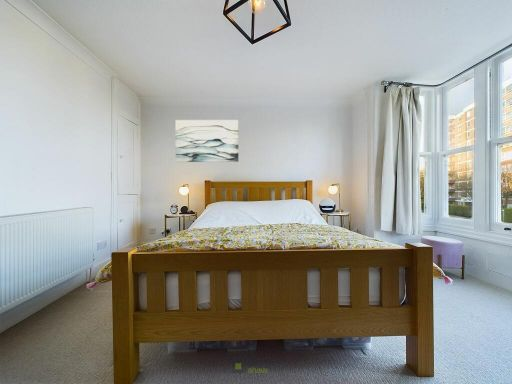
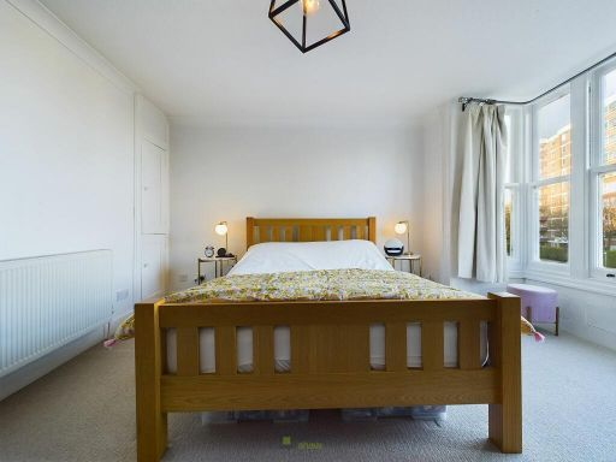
- wall art [175,119,239,163]
